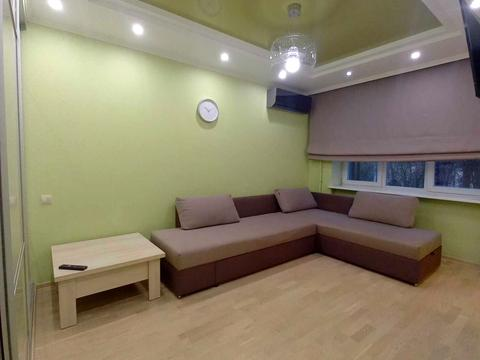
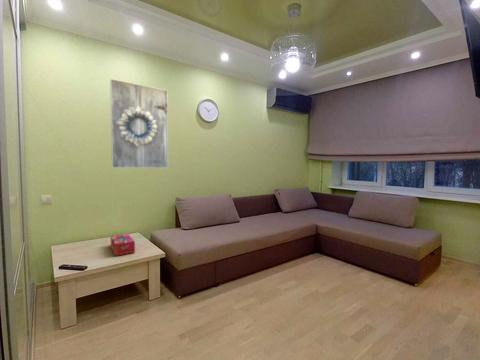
+ tissue box [110,233,136,257]
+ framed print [109,78,169,169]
